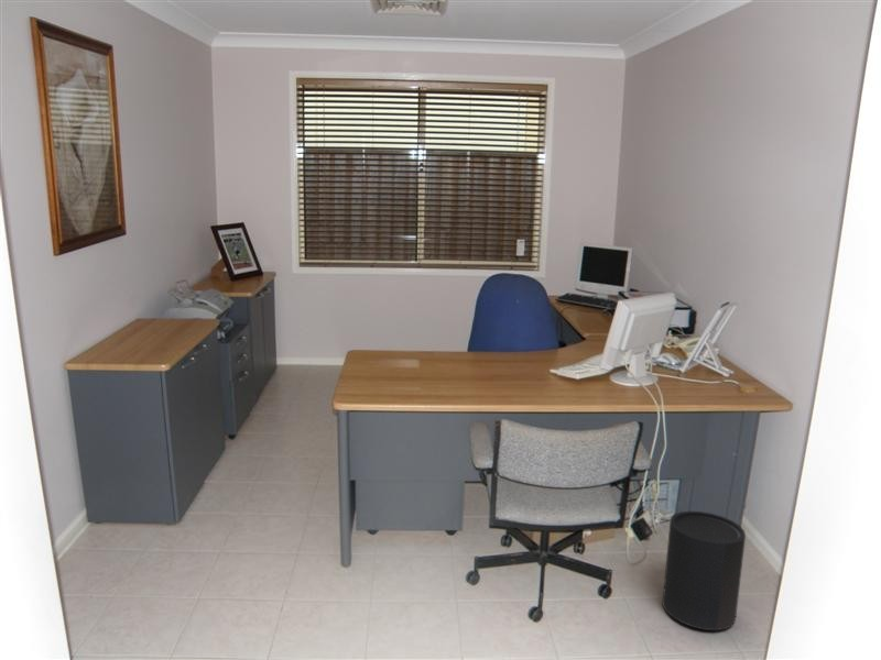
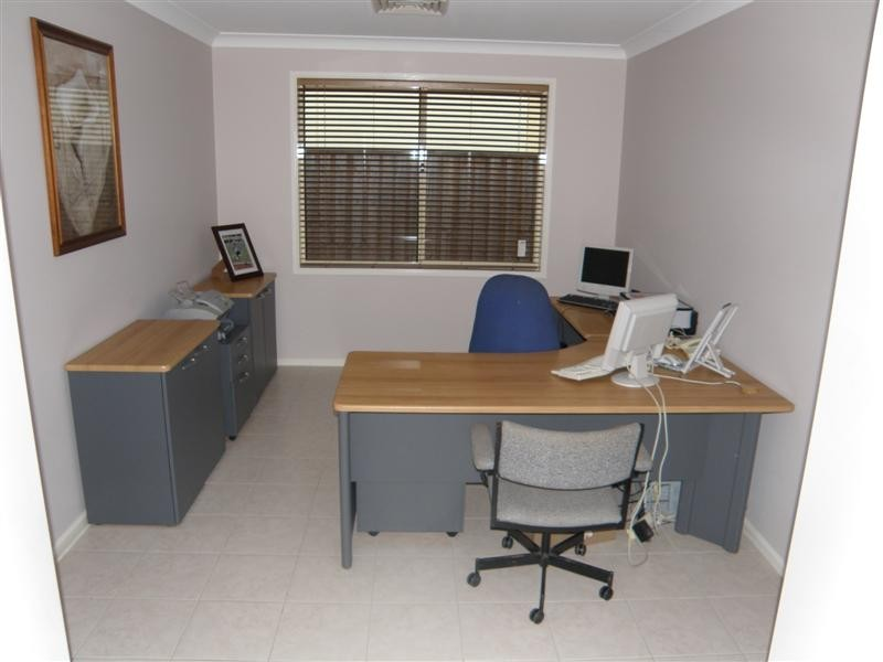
- trash can [662,510,747,631]
